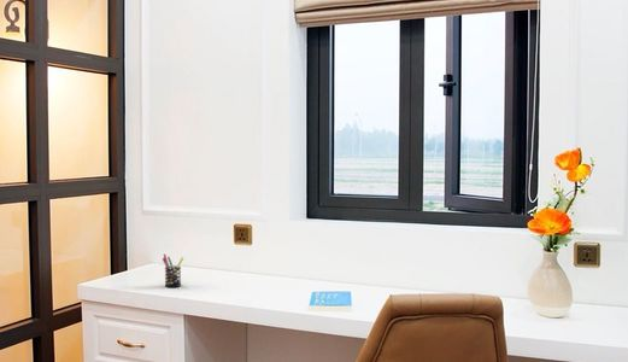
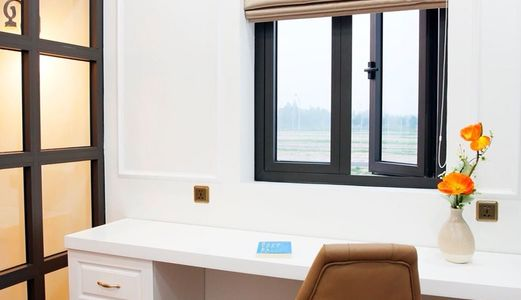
- pen holder [162,253,184,288]
